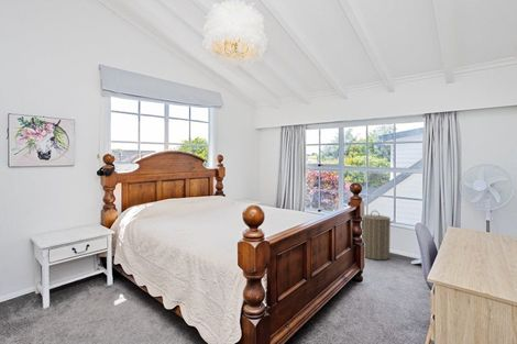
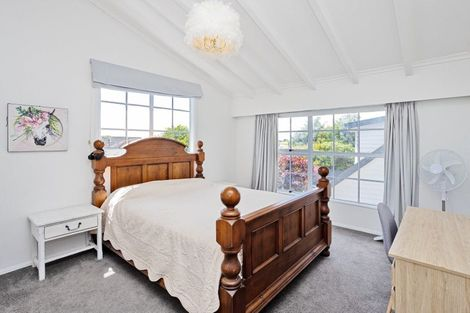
- laundry hamper [360,210,394,260]
